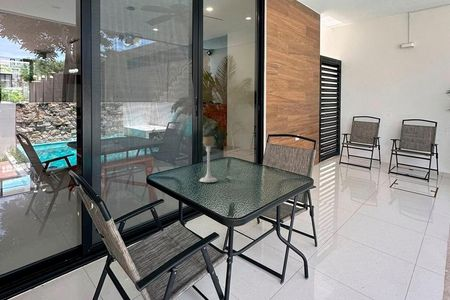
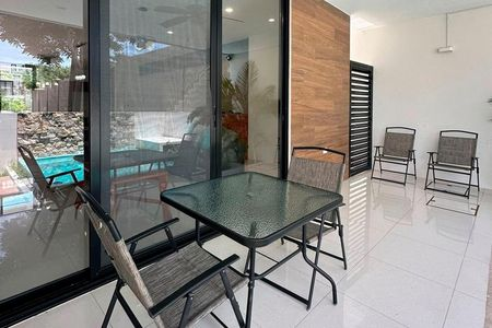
- candle holder [198,136,218,183]
